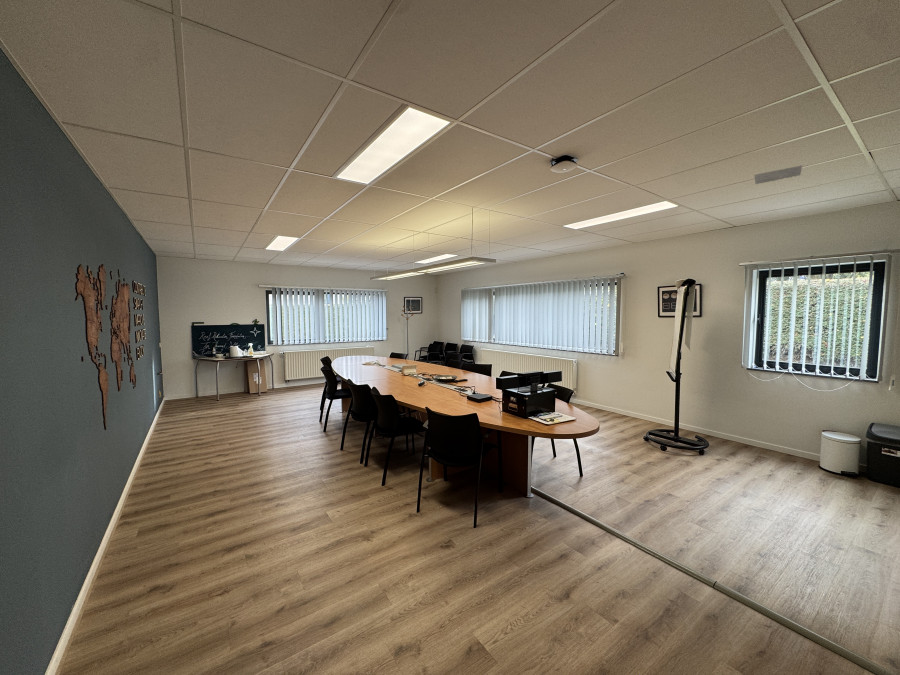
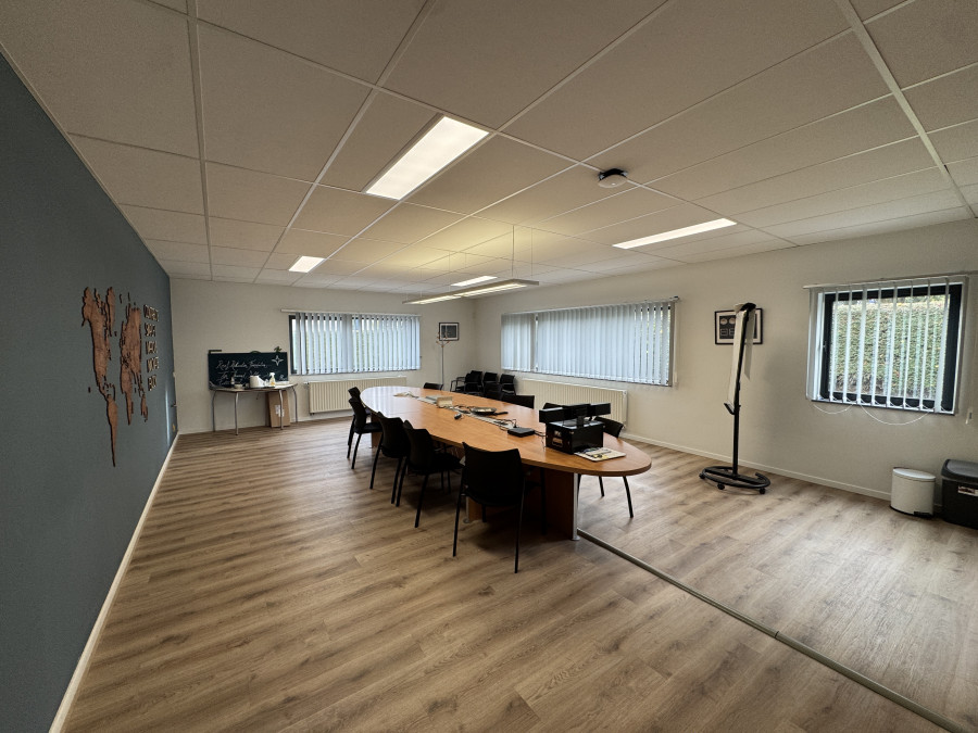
- ceiling vent [753,164,803,185]
